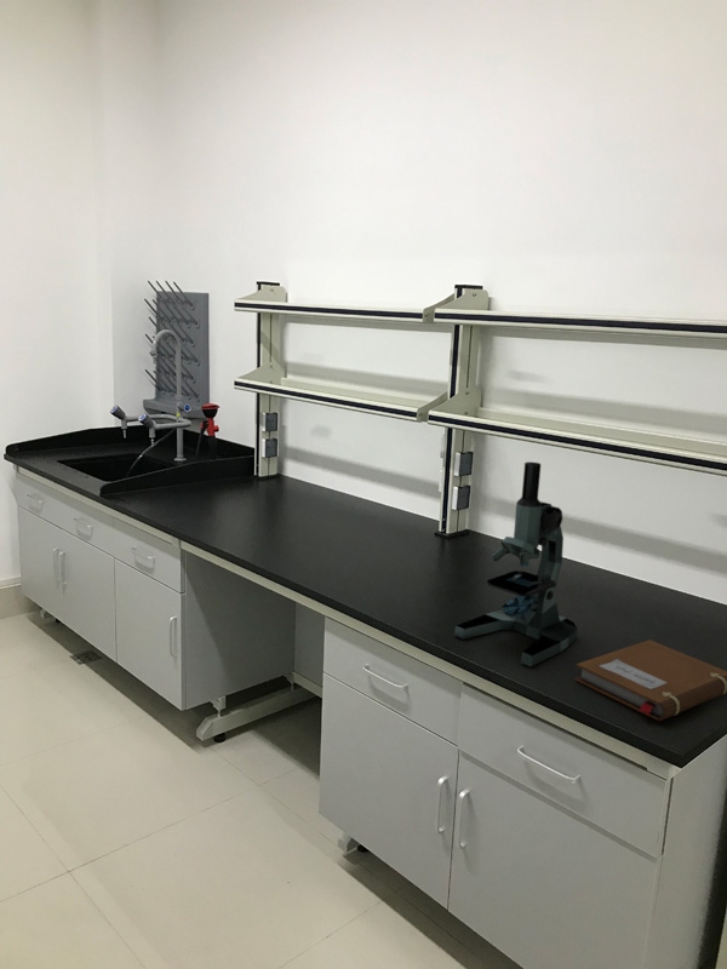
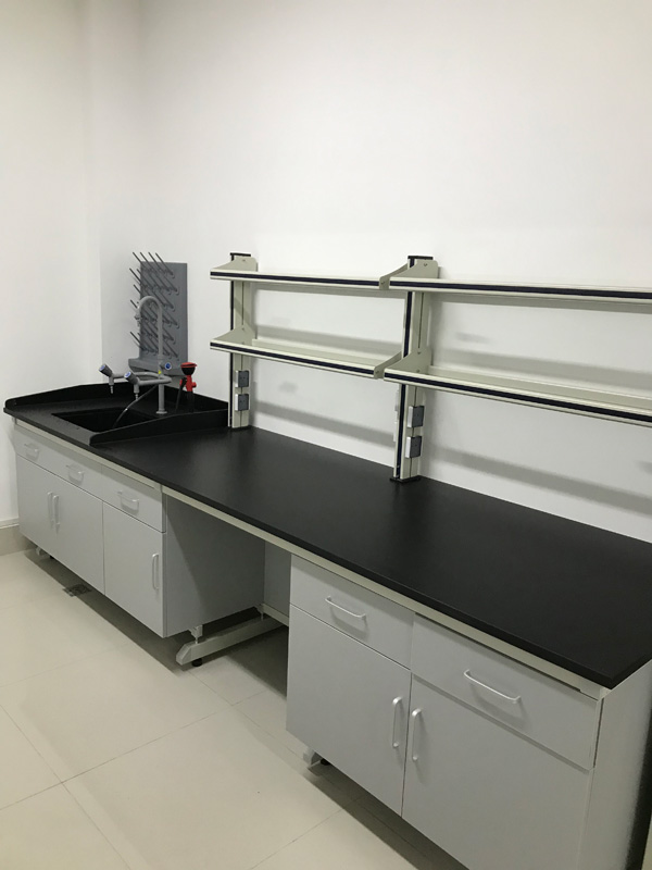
- microscope [453,461,578,667]
- notebook [574,638,727,722]
